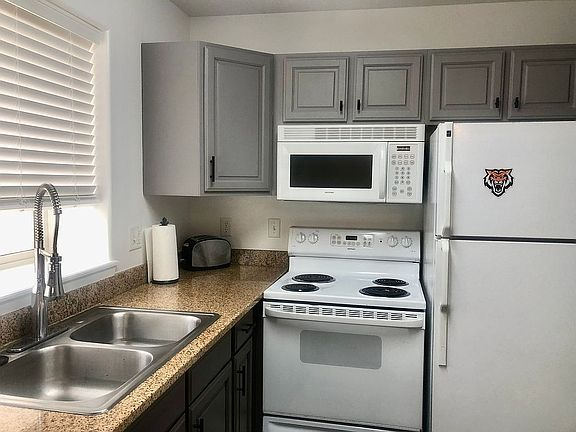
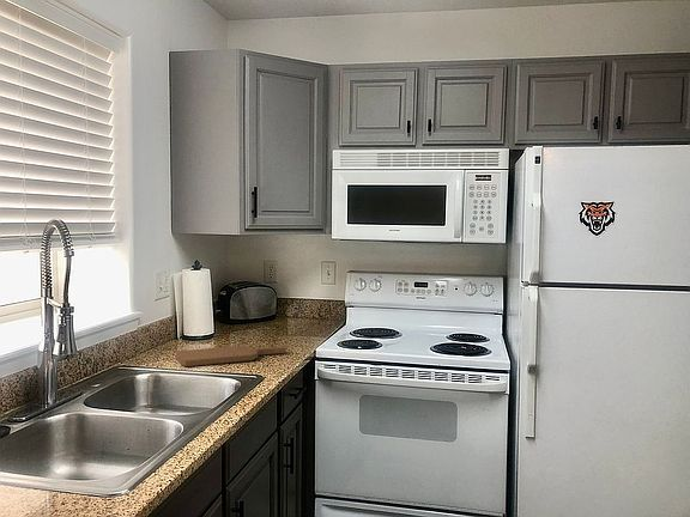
+ cutting board [175,345,286,367]
